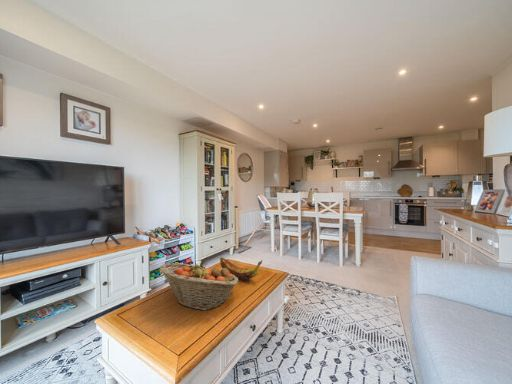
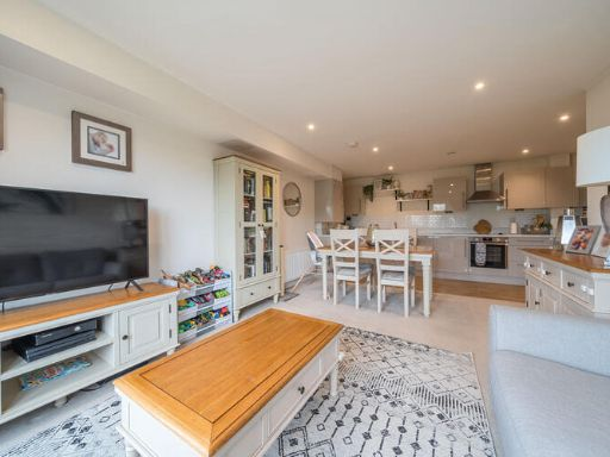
- fruit basket [159,262,239,311]
- banana [219,256,263,281]
